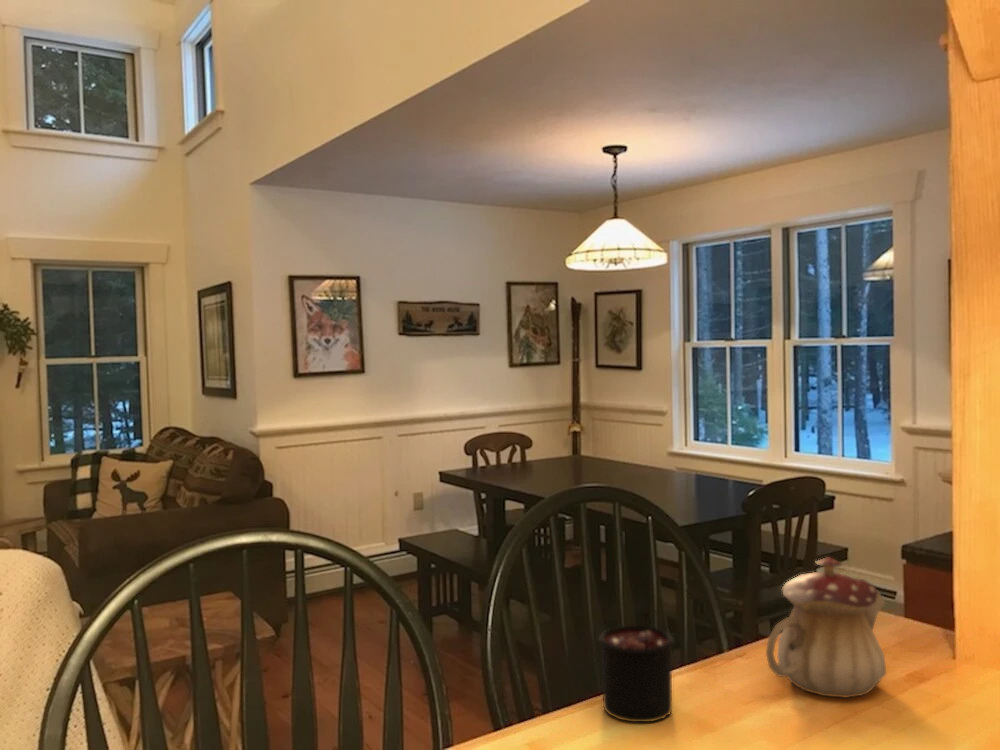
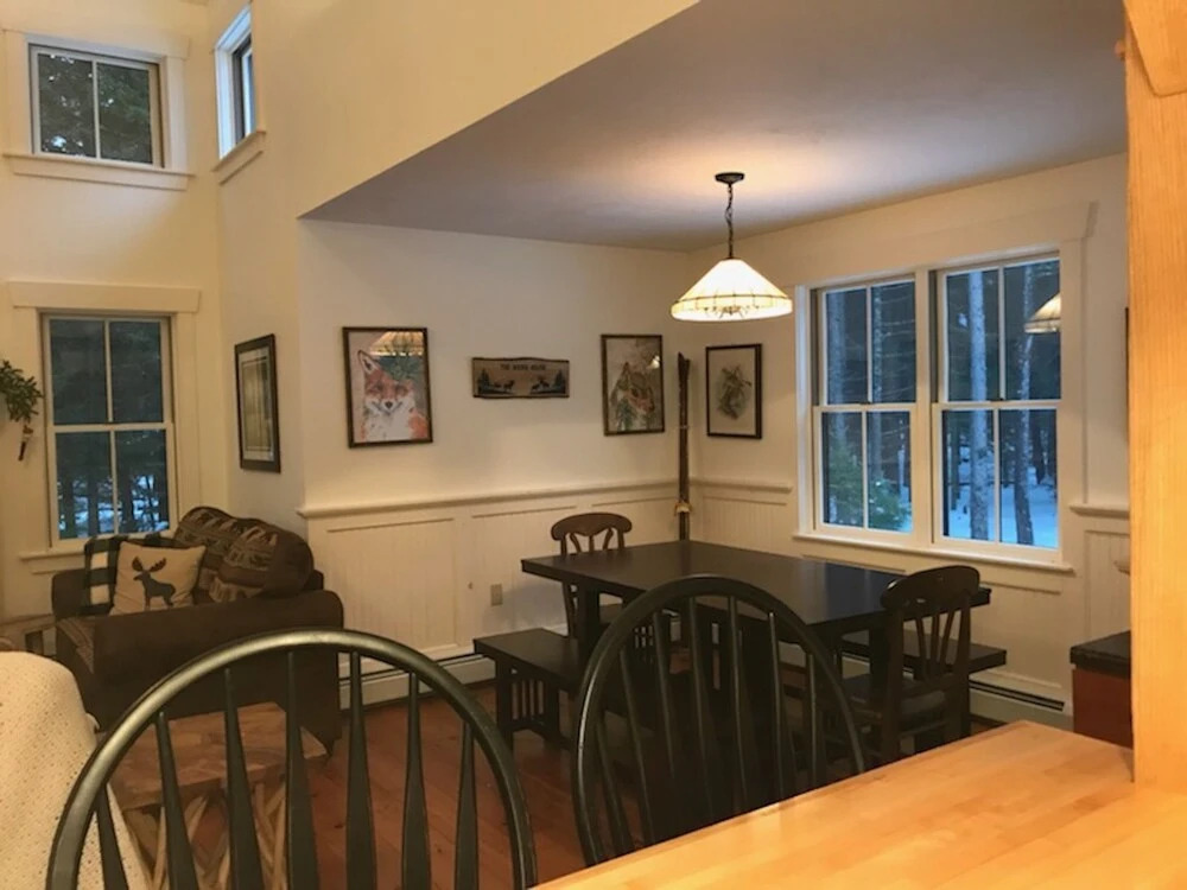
- candle [597,610,675,723]
- teapot [765,556,887,699]
